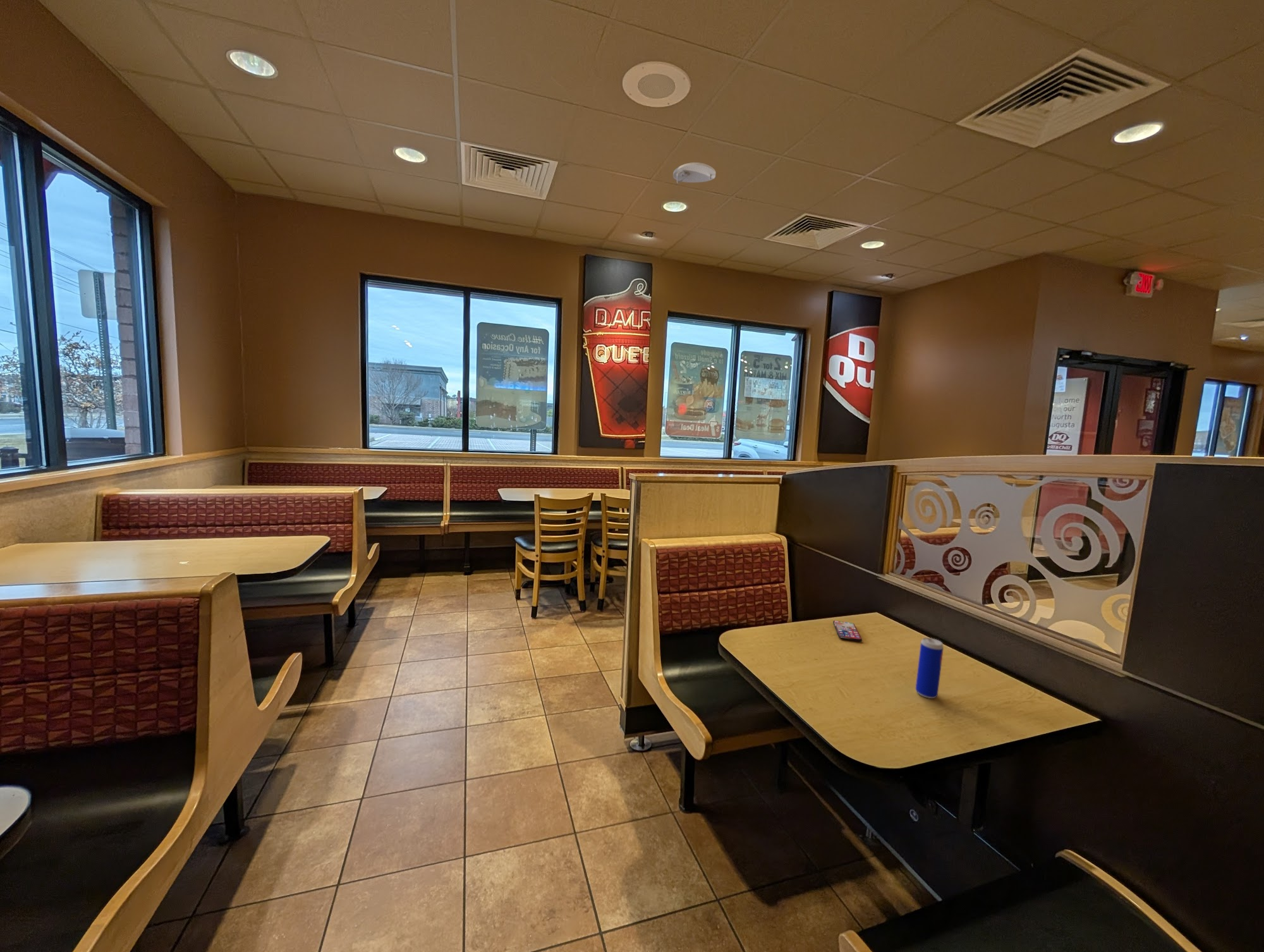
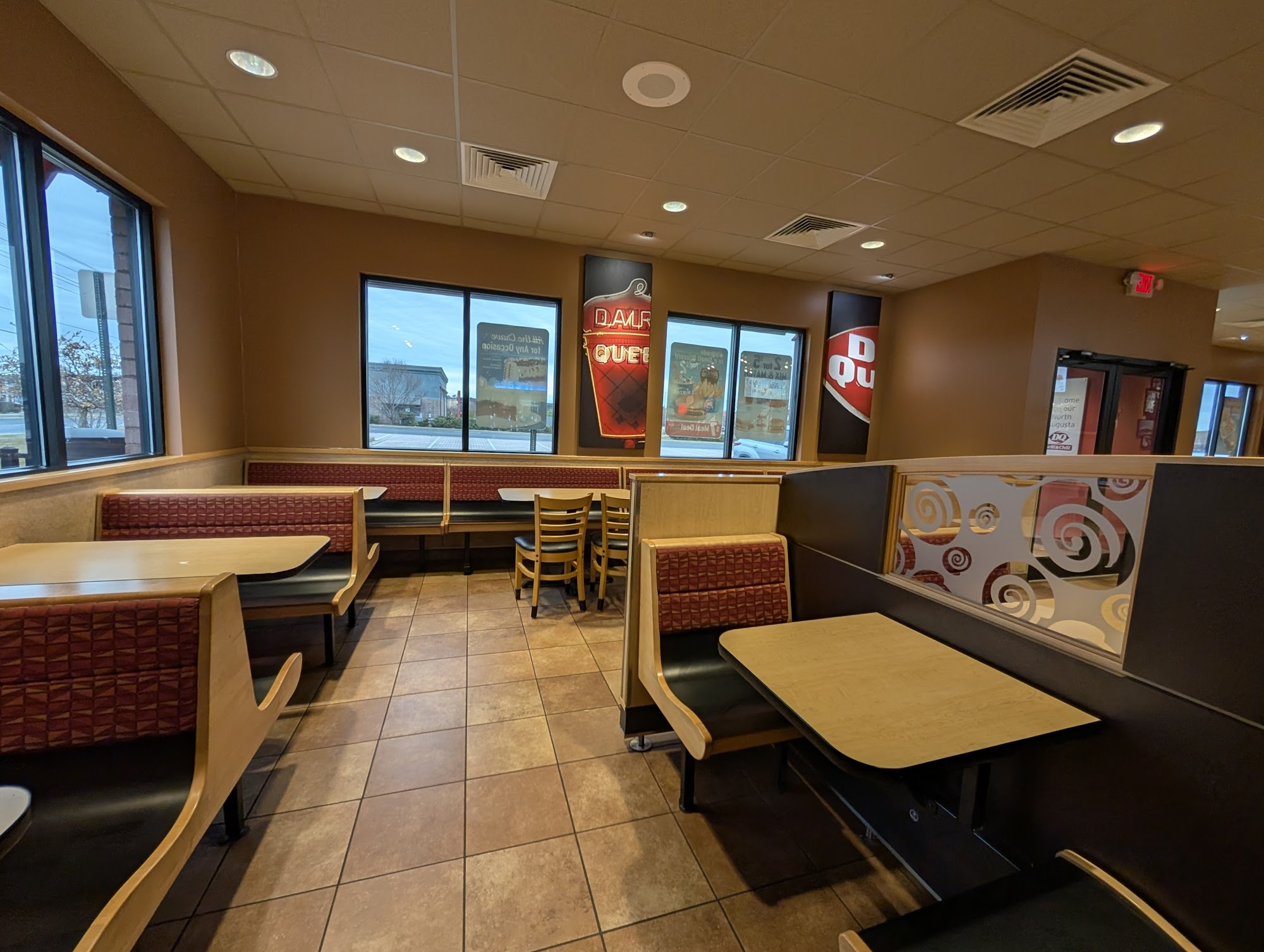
- beverage can [915,637,944,699]
- smartphone [832,620,863,642]
- smoke detector [672,162,716,184]
